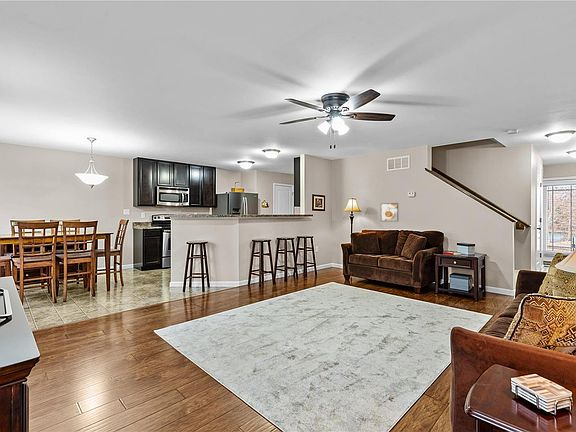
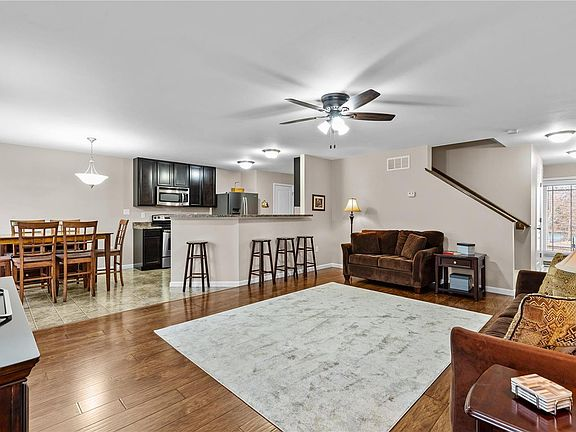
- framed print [380,202,399,222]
